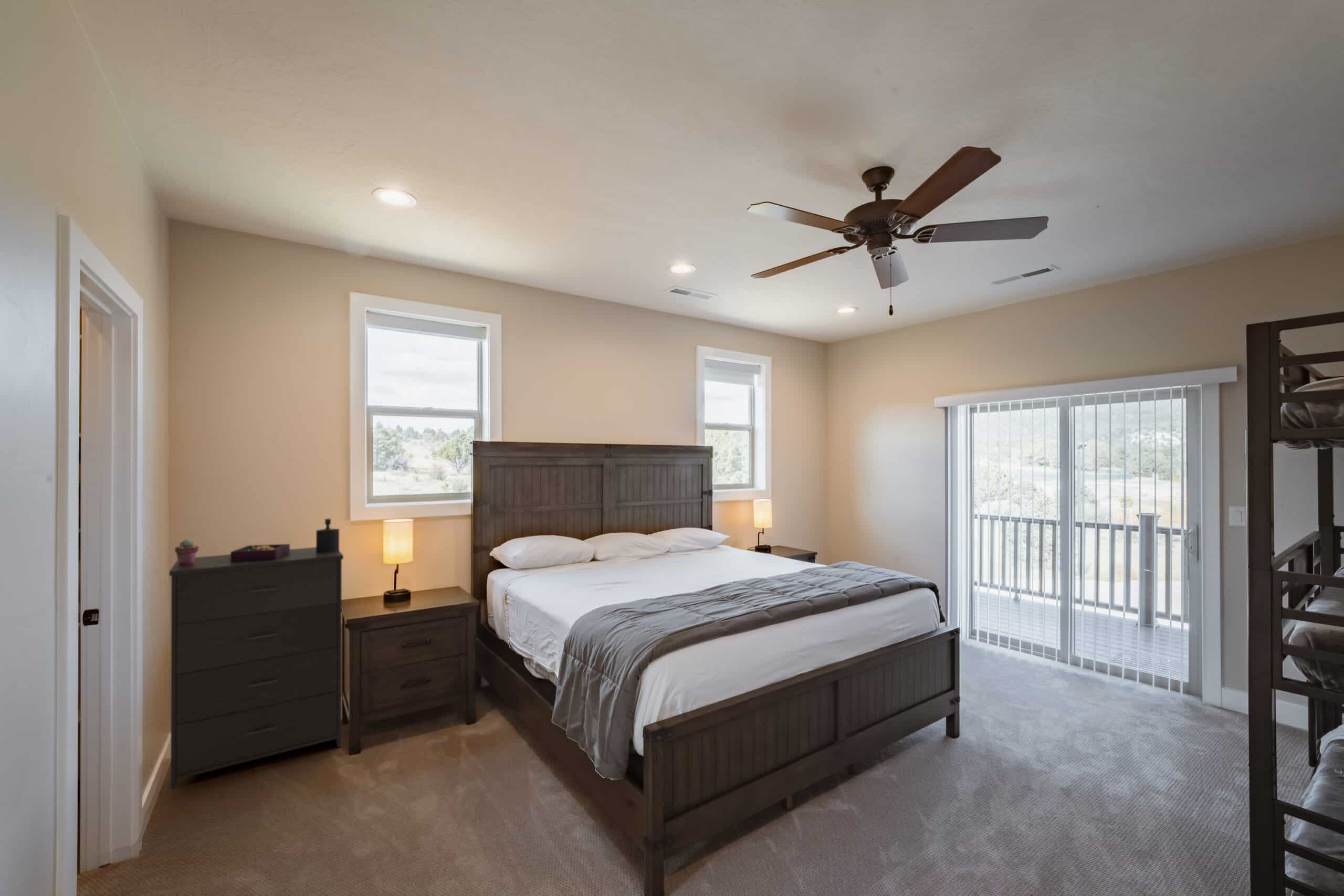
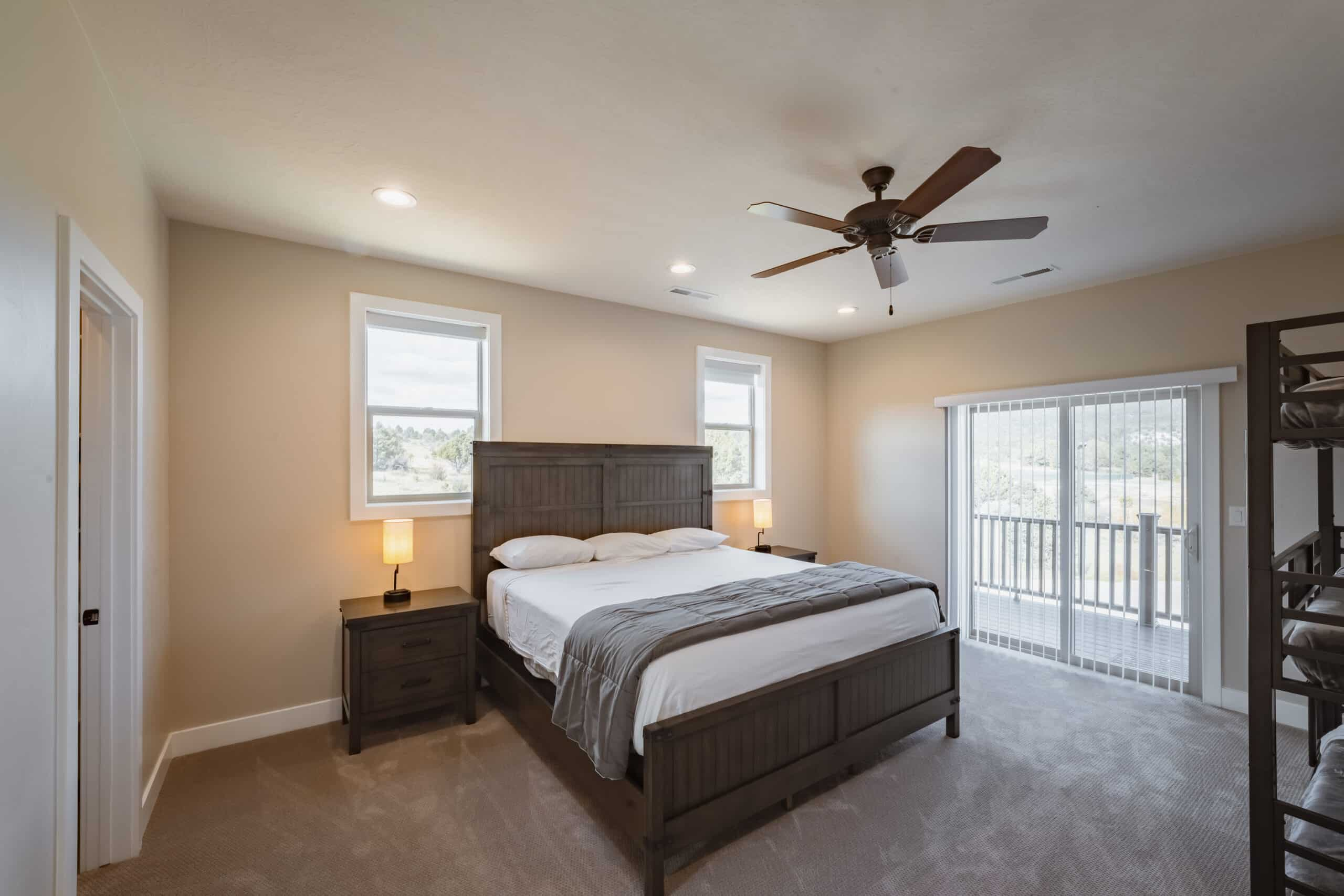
- dresser [169,546,344,790]
- jewelry box [230,543,290,562]
- perfume bottle [316,518,340,553]
- potted succulent [174,539,199,565]
